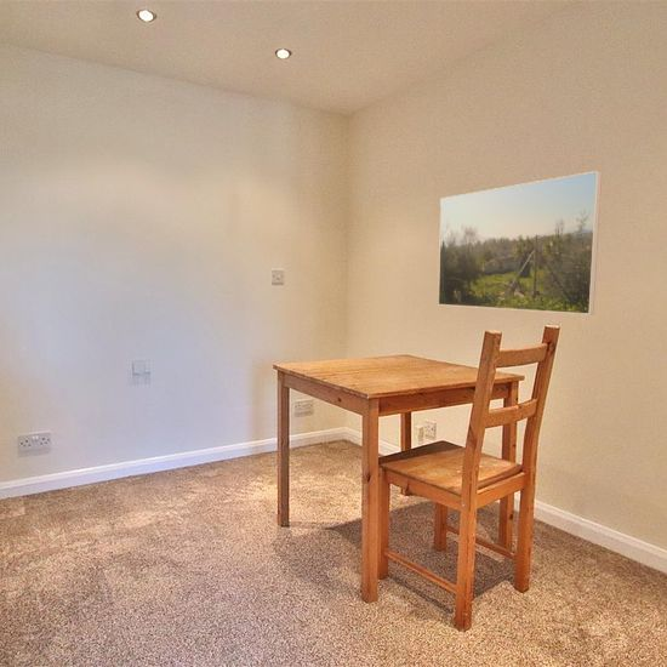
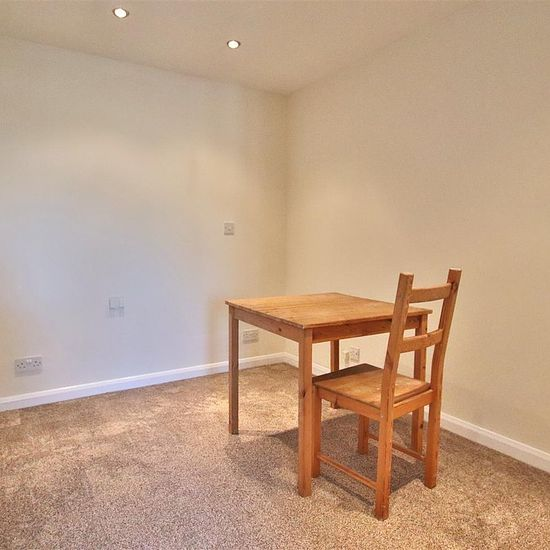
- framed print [437,170,603,315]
